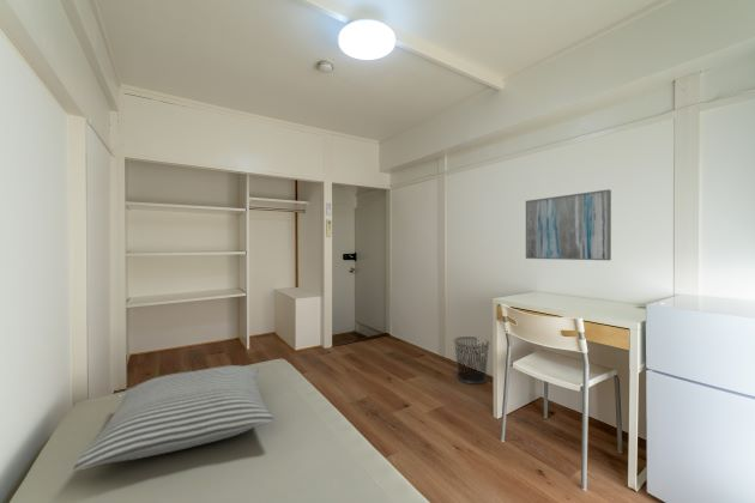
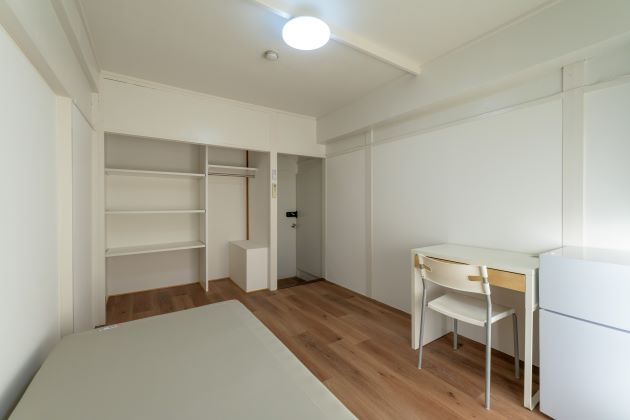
- wall art [525,188,612,261]
- waste bin [453,335,490,384]
- pillow [73,364,274,472]
